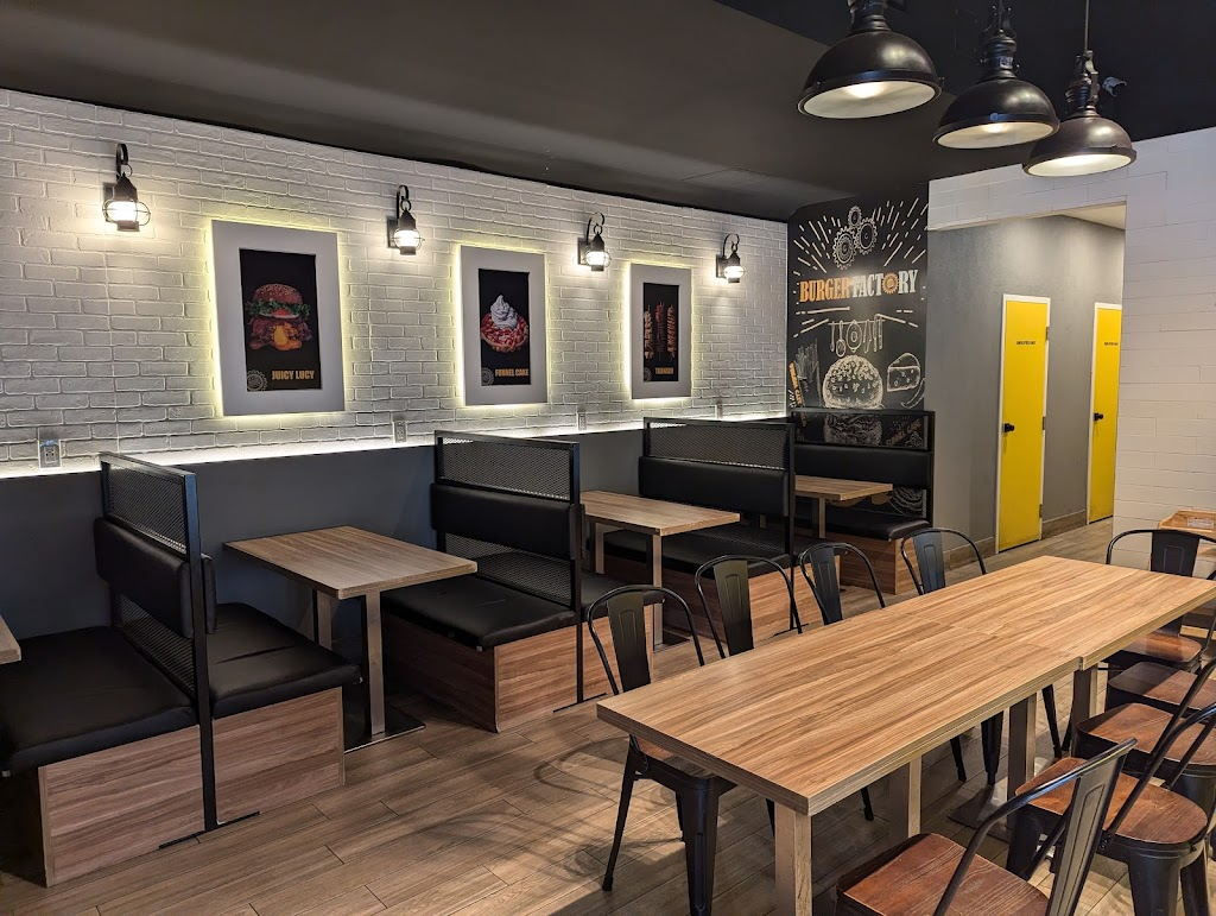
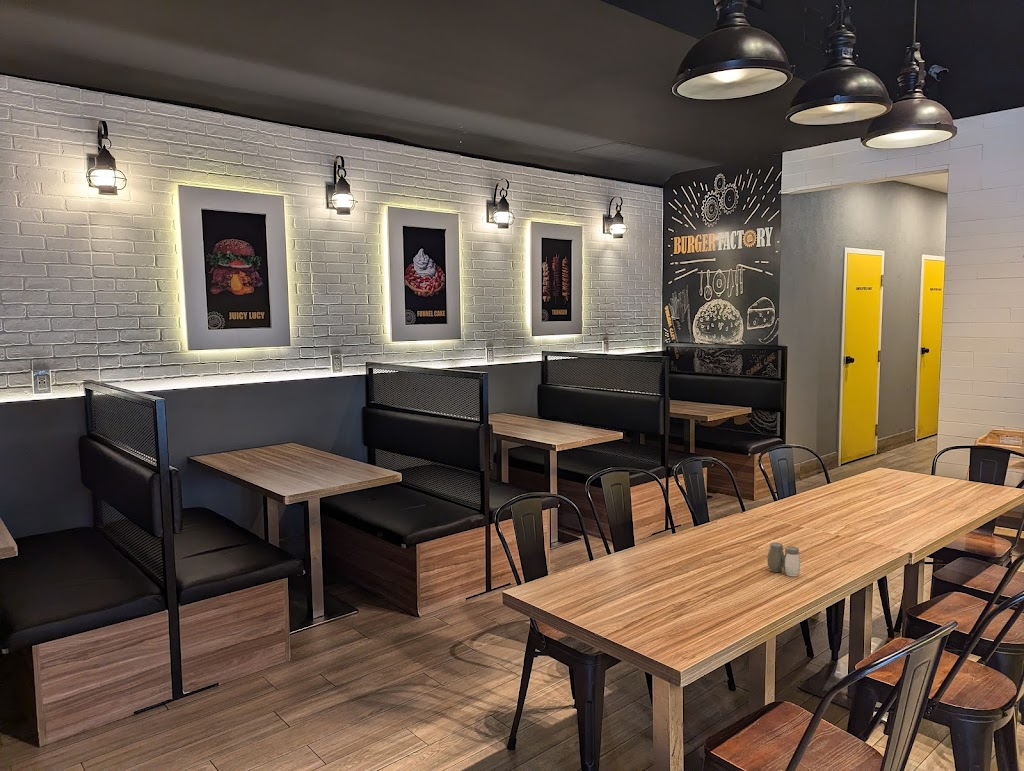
+ salt and pepper shaker [767,542,801,577]
